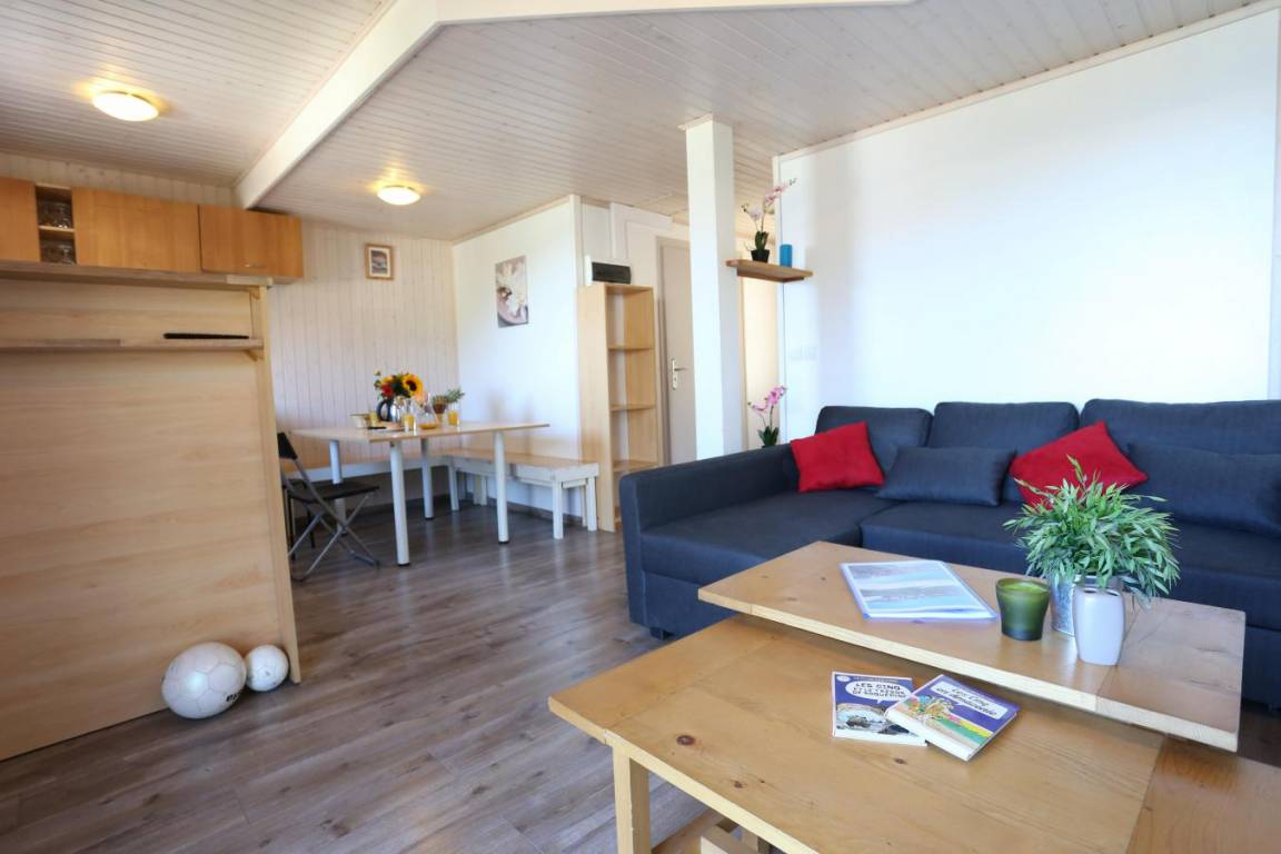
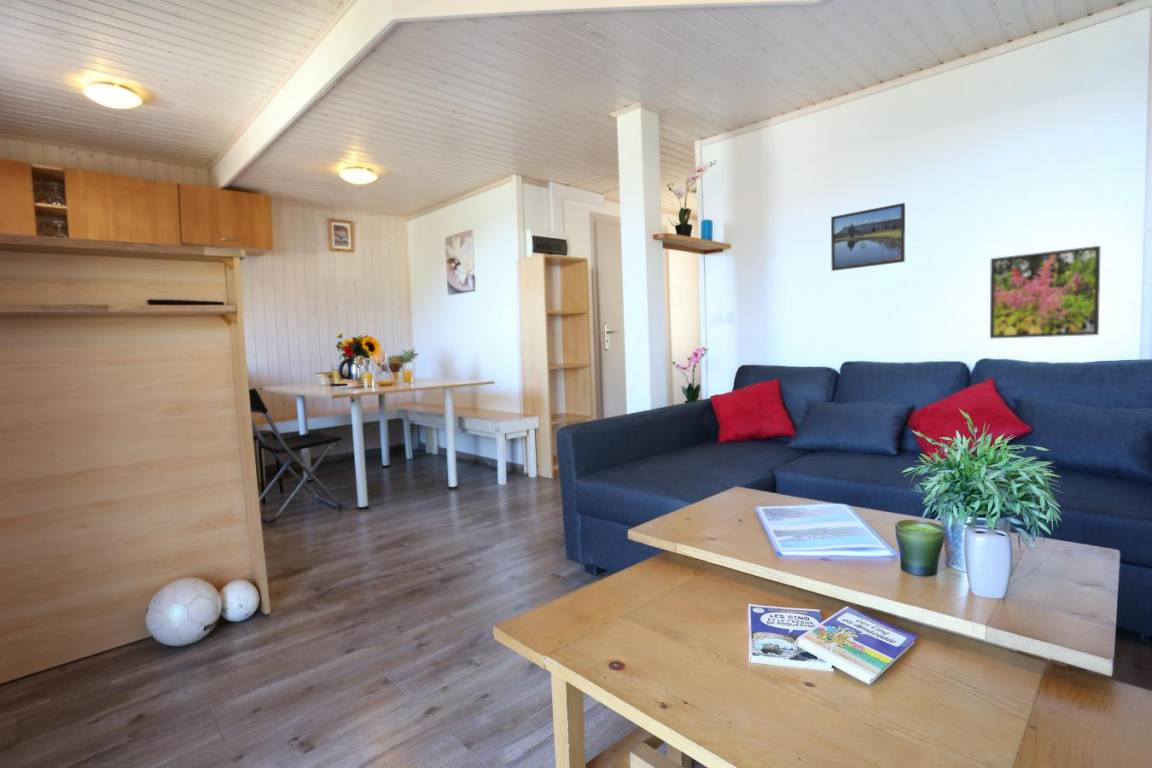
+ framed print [830,202,906,272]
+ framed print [989,245,1101,340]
